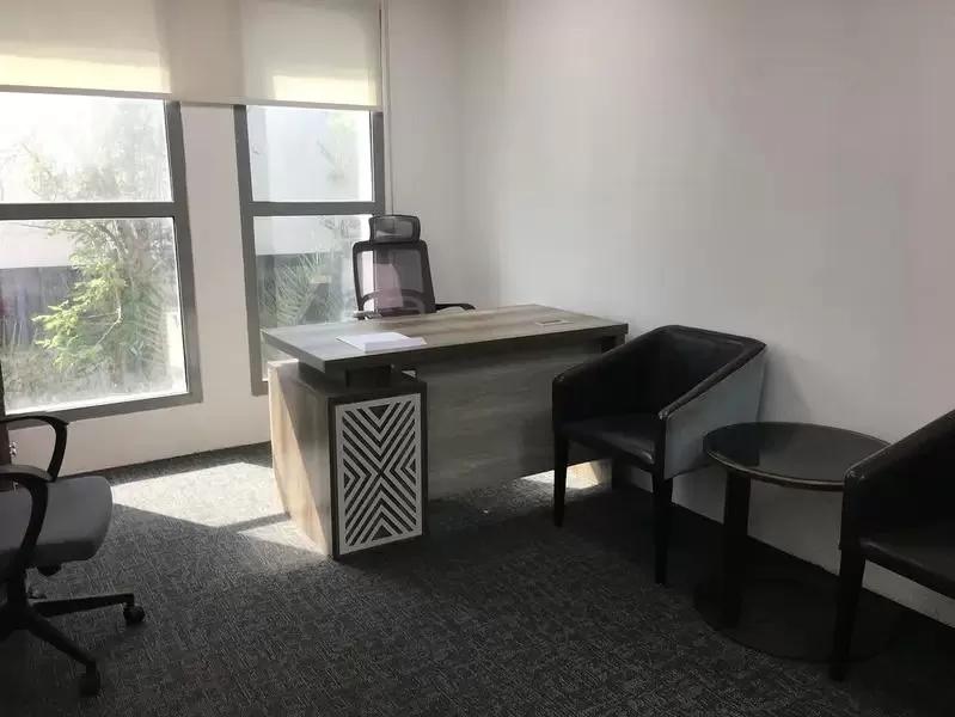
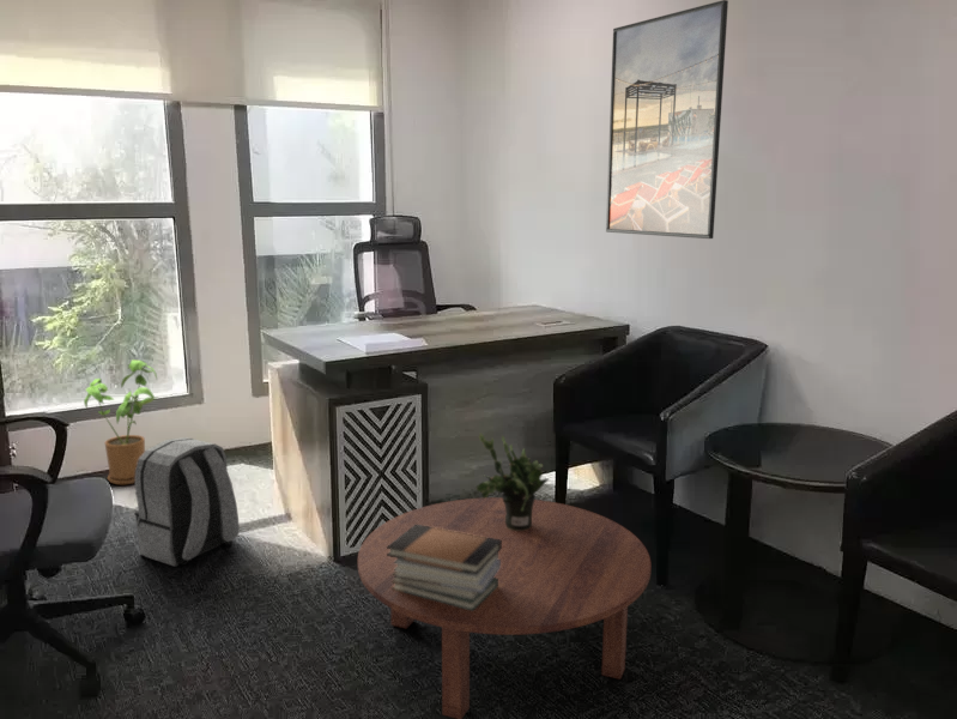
+ house plant [83,358,159,485]
+ potted plant [476,433,550,531]
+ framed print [605,0,729,240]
+ backpack [133,436,241,568]
+ coffee table [357,496,652,719]
+ book stack [387,525,502,611]
